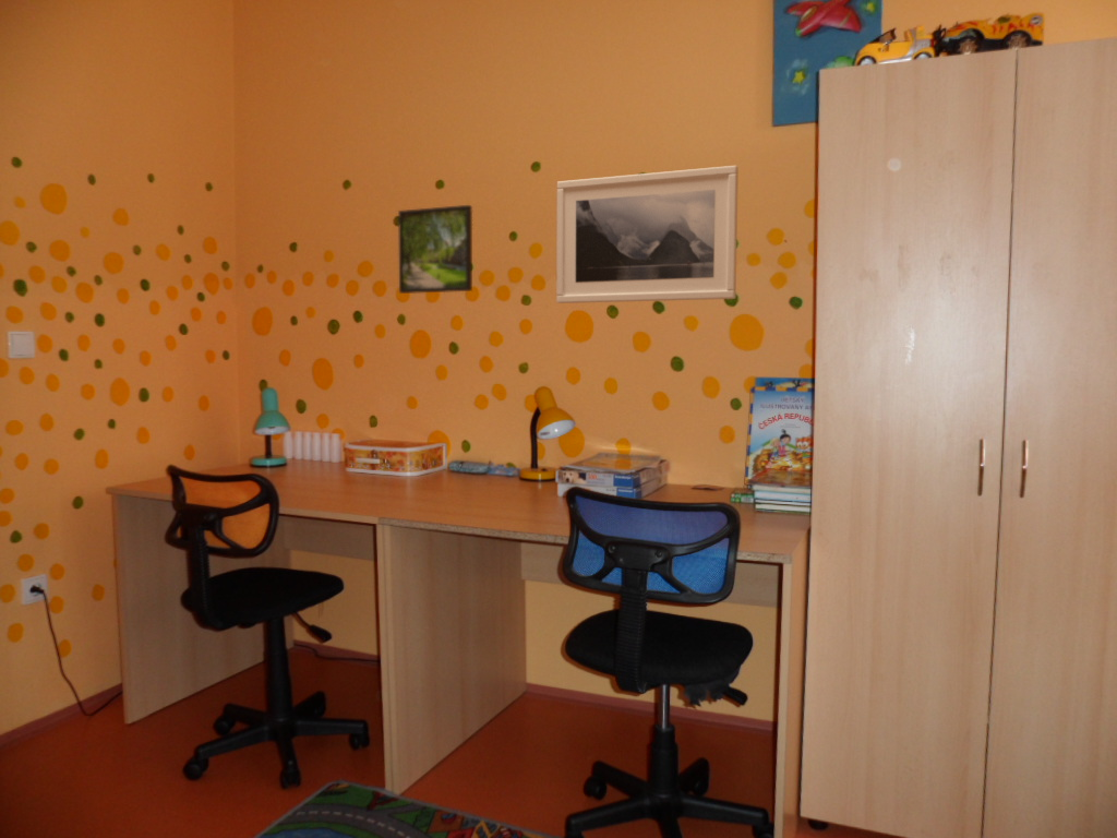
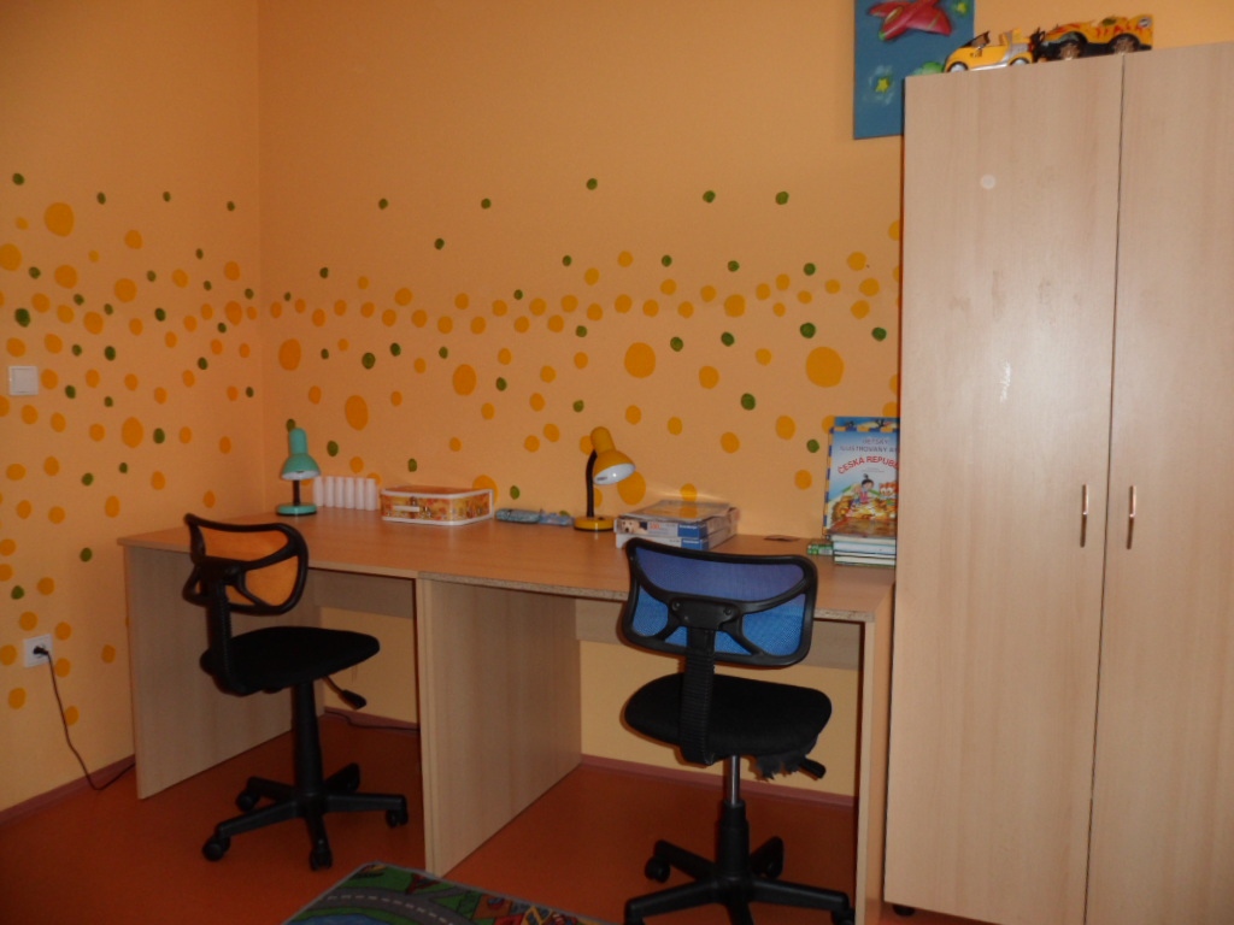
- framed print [555,165,740,304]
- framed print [397,204,473,295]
